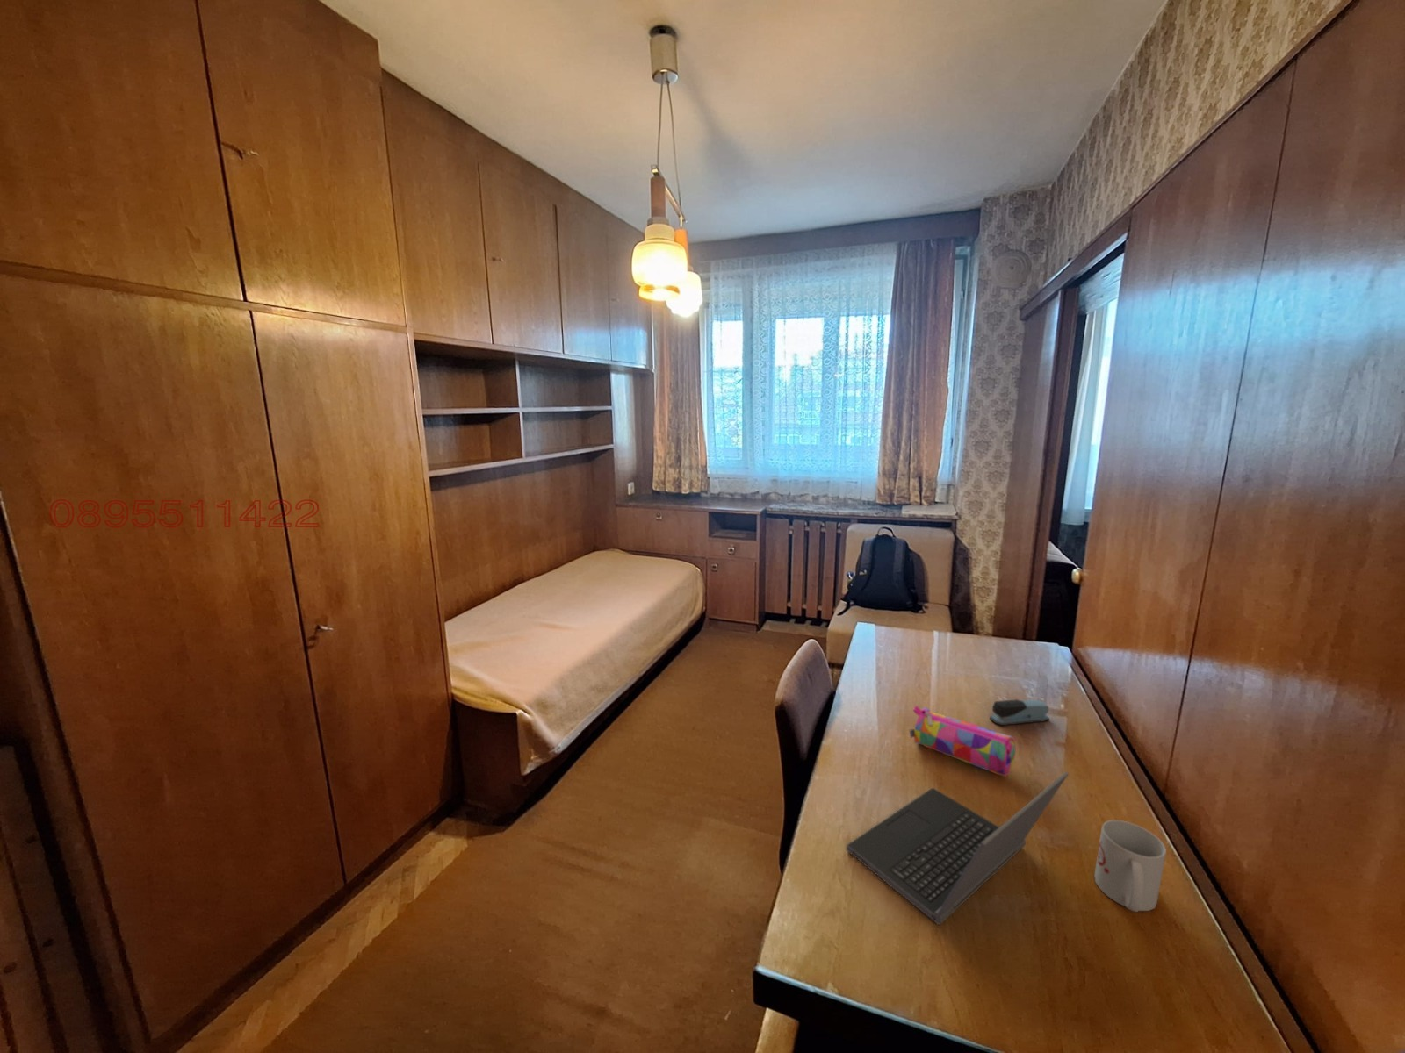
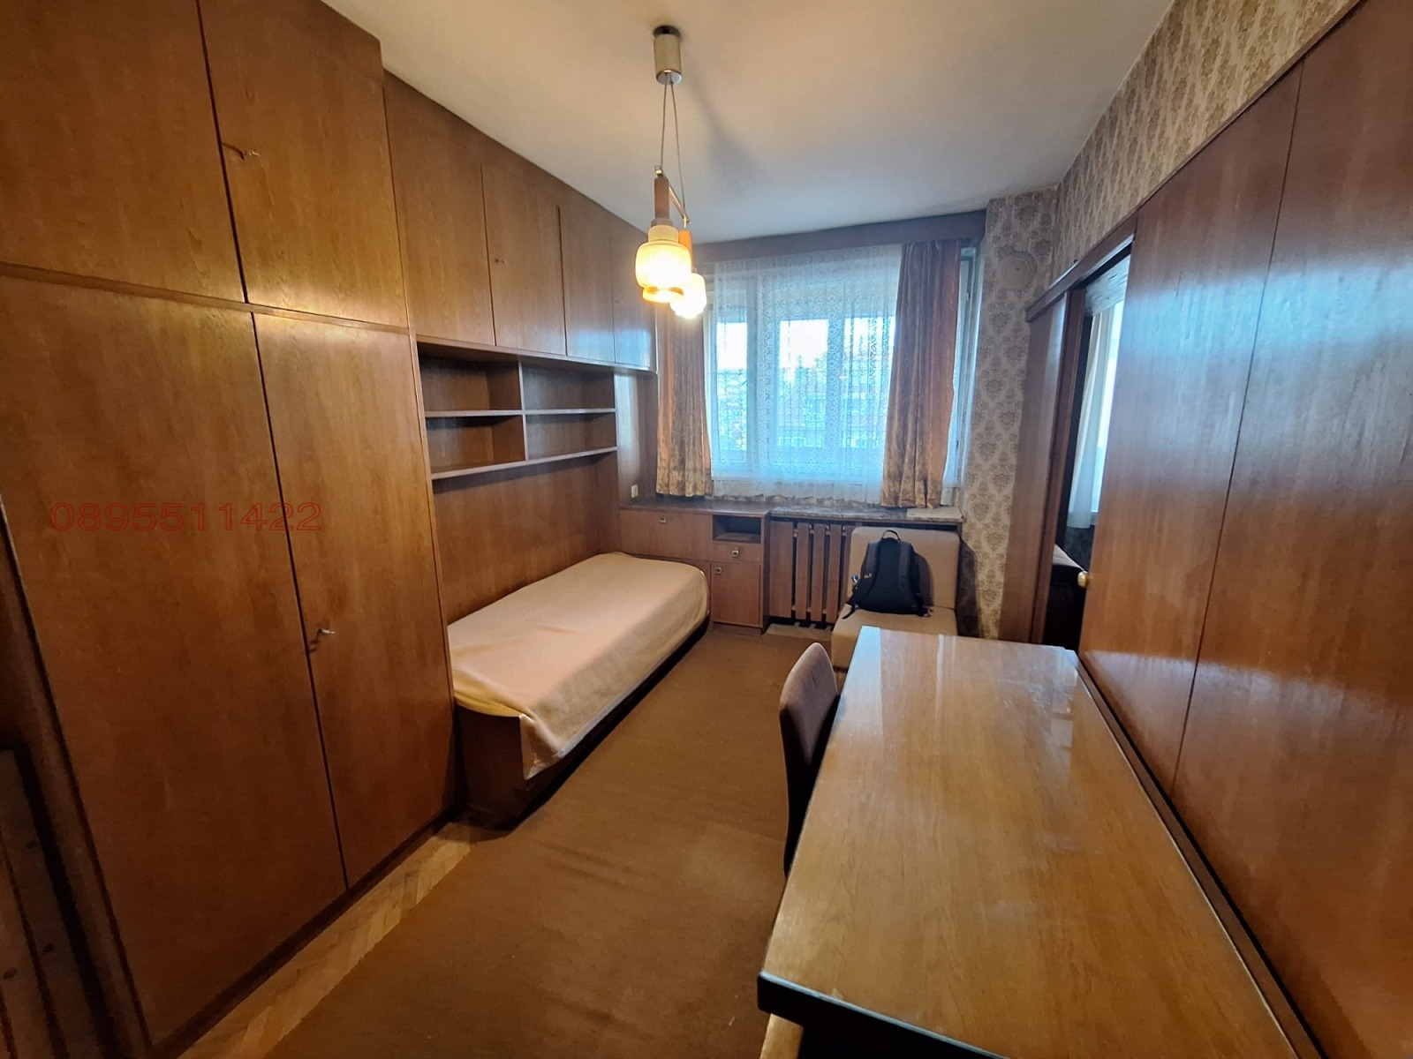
- pencil case [909,705,1016,778]
- stapler [989,698,1050,727]
- mug [1093,820,1167,913]
- laptop computer [845,771,1070,926]
